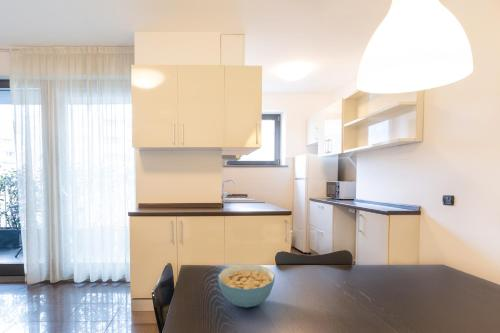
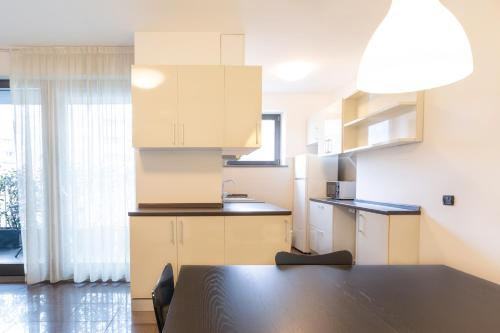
- cereal bowl [217,263,276,309]
